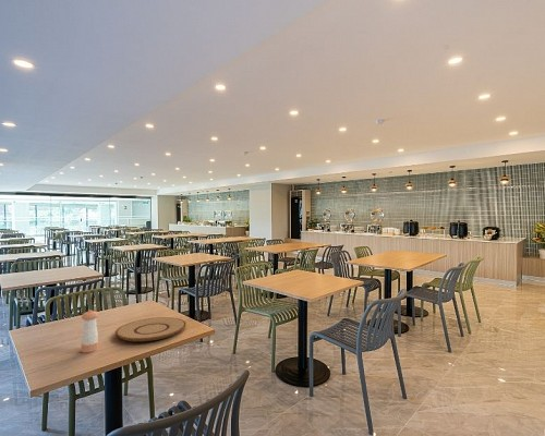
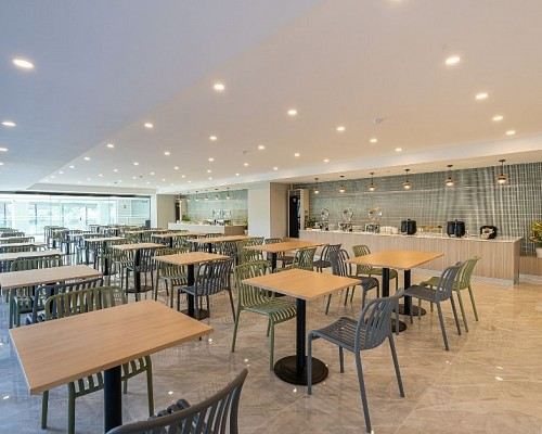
- pepper shaker [80,310,99,354]
- plate [114,316,187,342]
